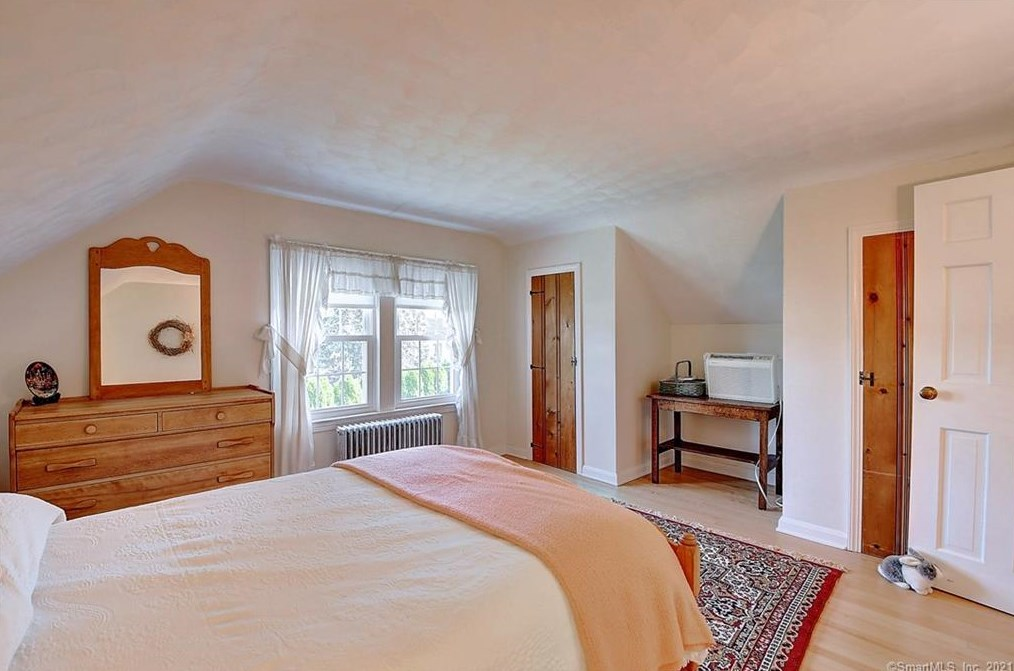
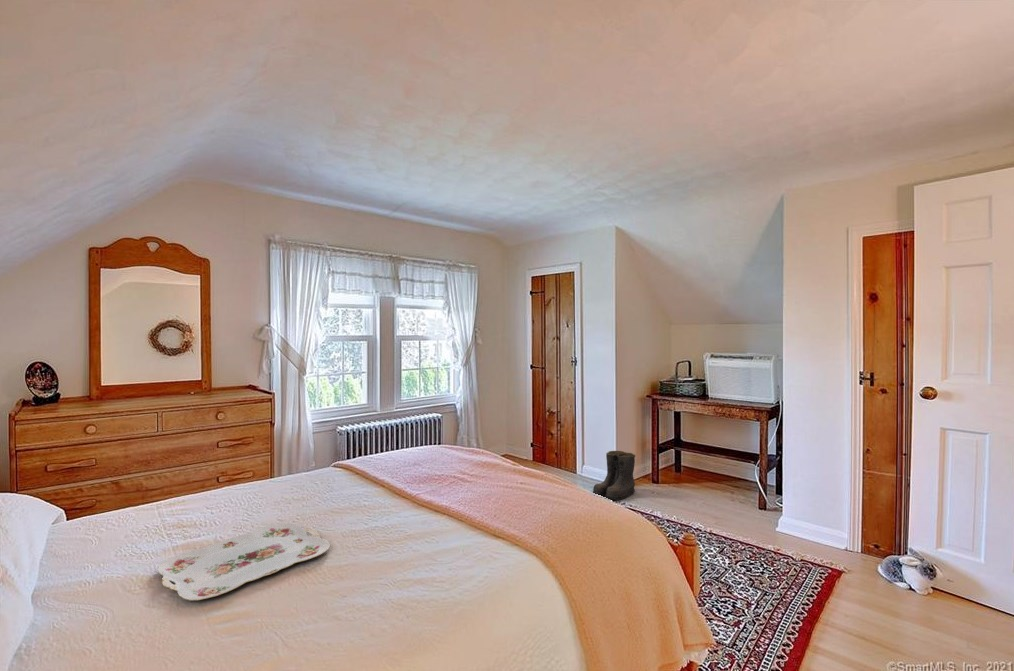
+ serving tray [157,522,331,601]
+ boots [592,450,638,501]
